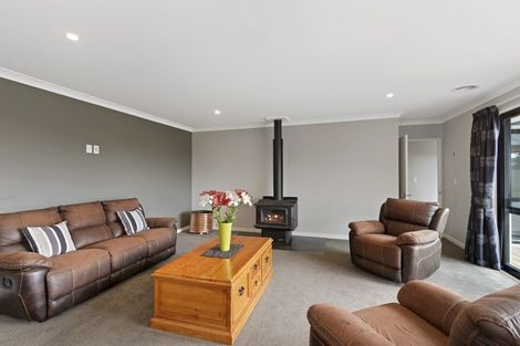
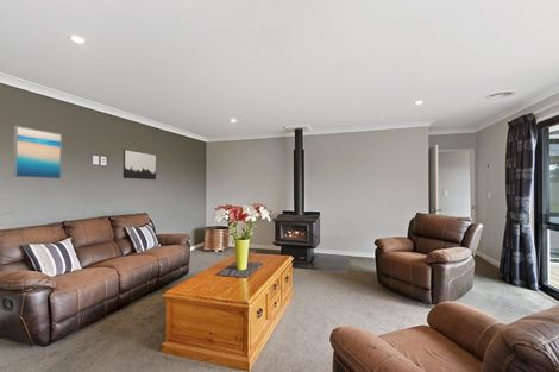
+ wall art [12,125,63,179]
+ wall art [123,149,157,181]
